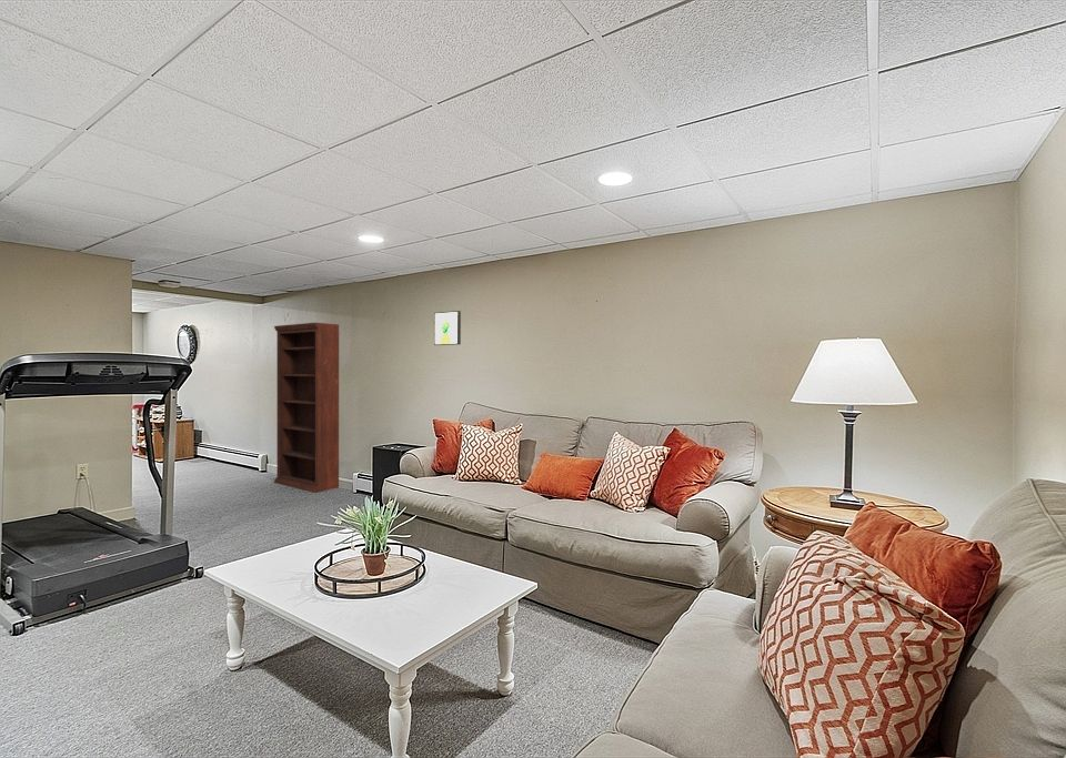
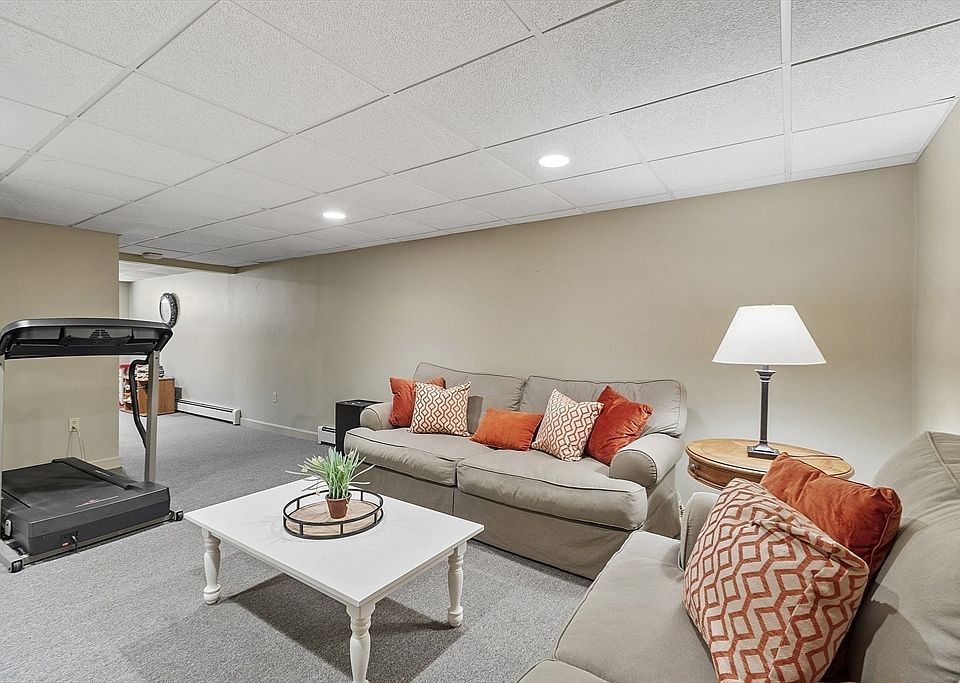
- bookshelf [273,322,340,494]
- wall art [433,310,462,346]
